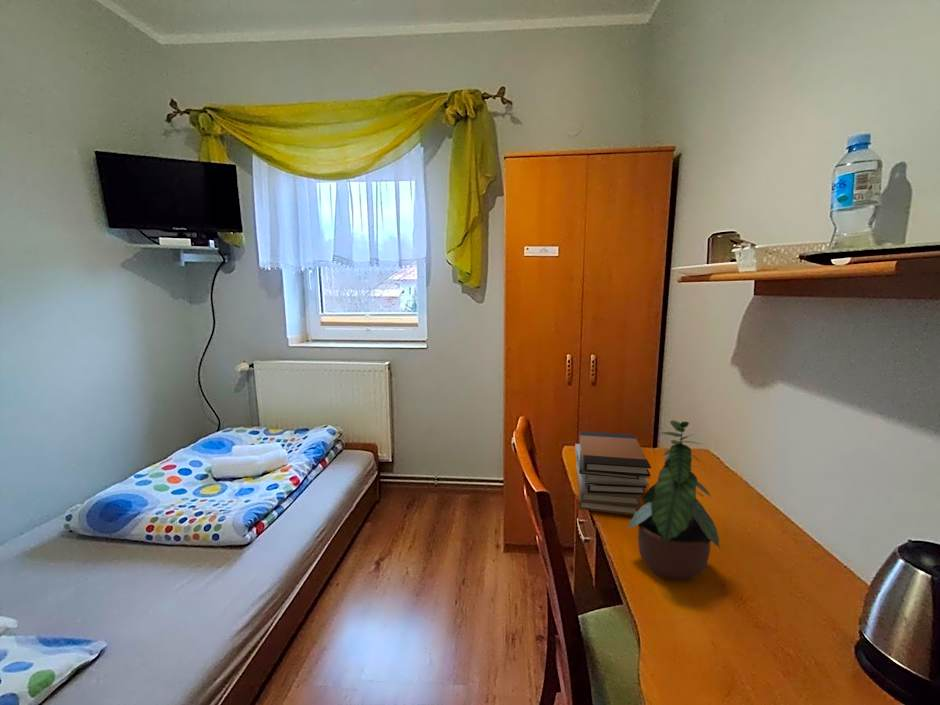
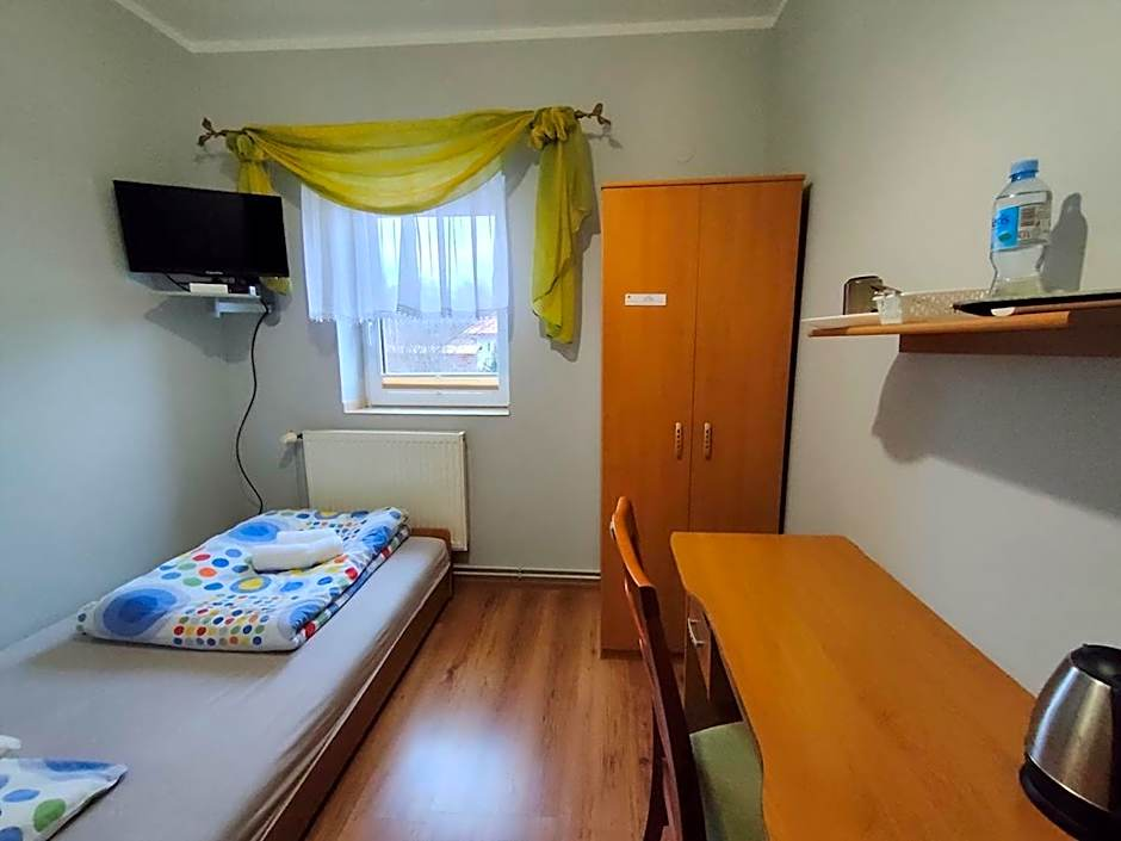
- book stack [574,430,652,516]
- potted plant [625,419,722,582]
